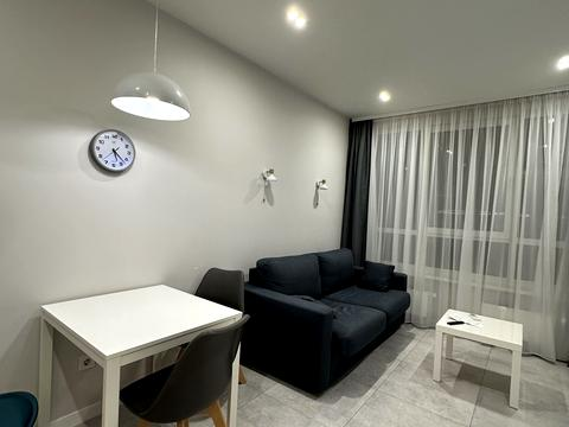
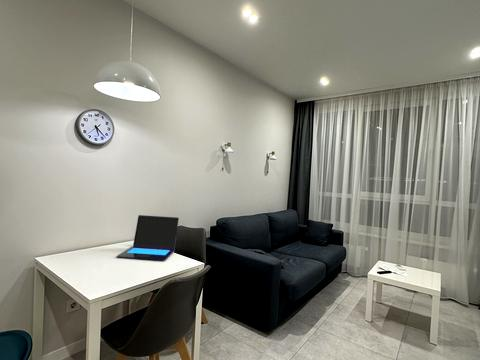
+ laptop [116,214,180,261]
